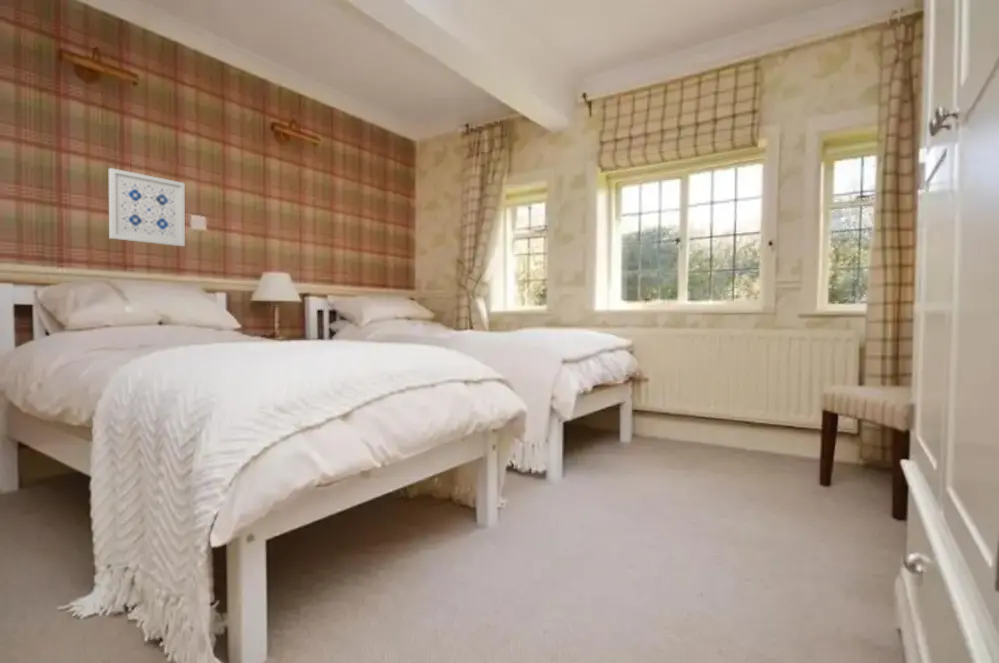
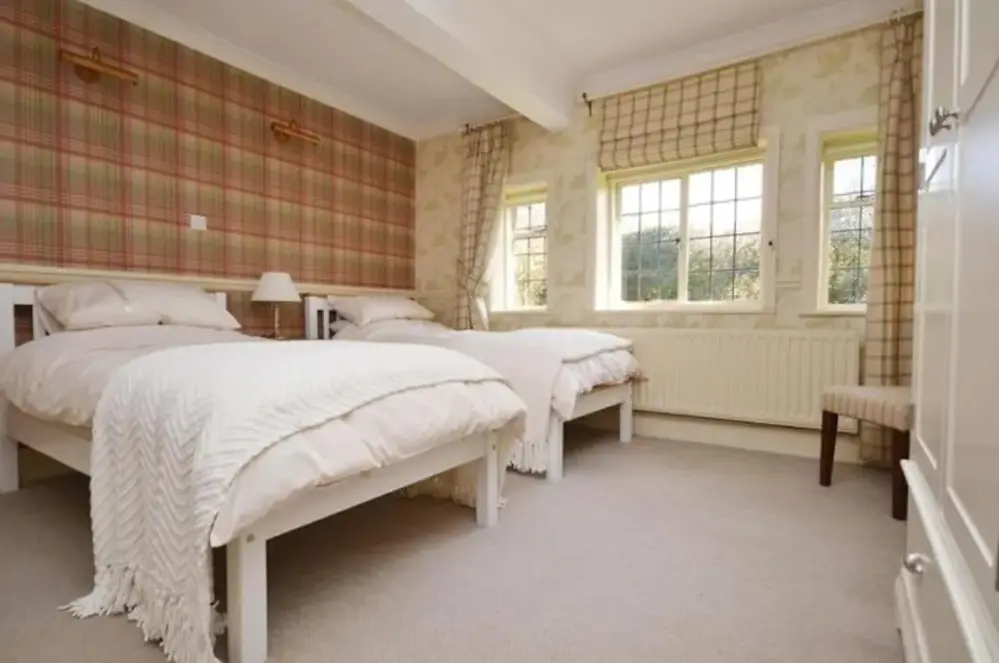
- wall art [108,167,186,247]
